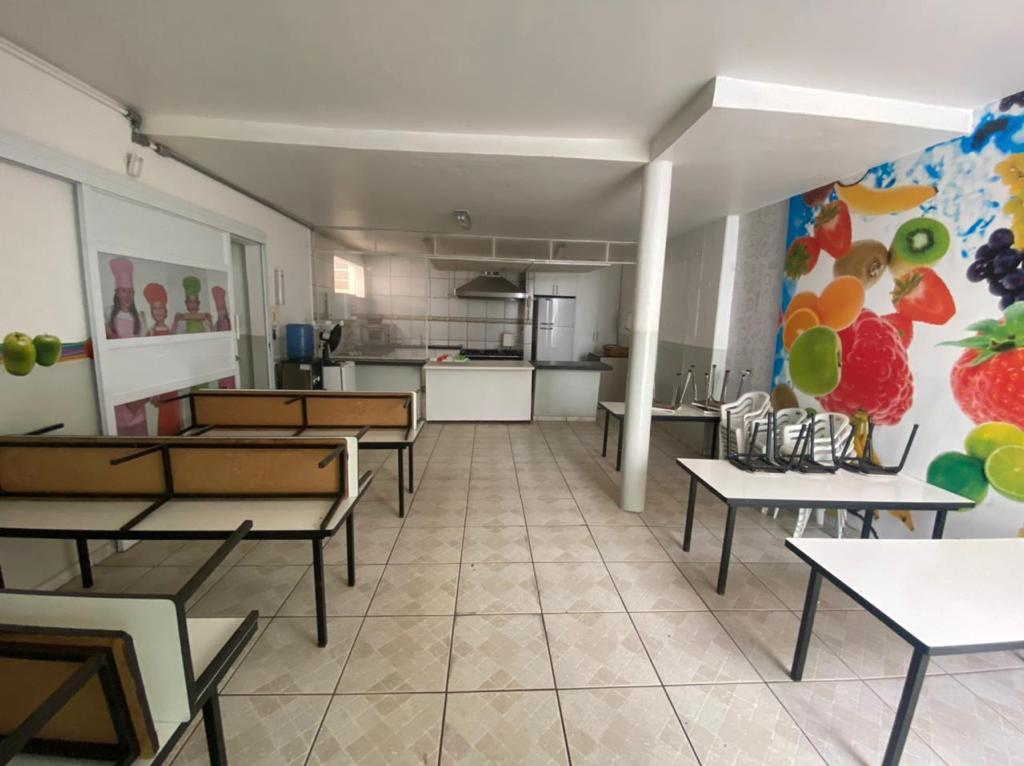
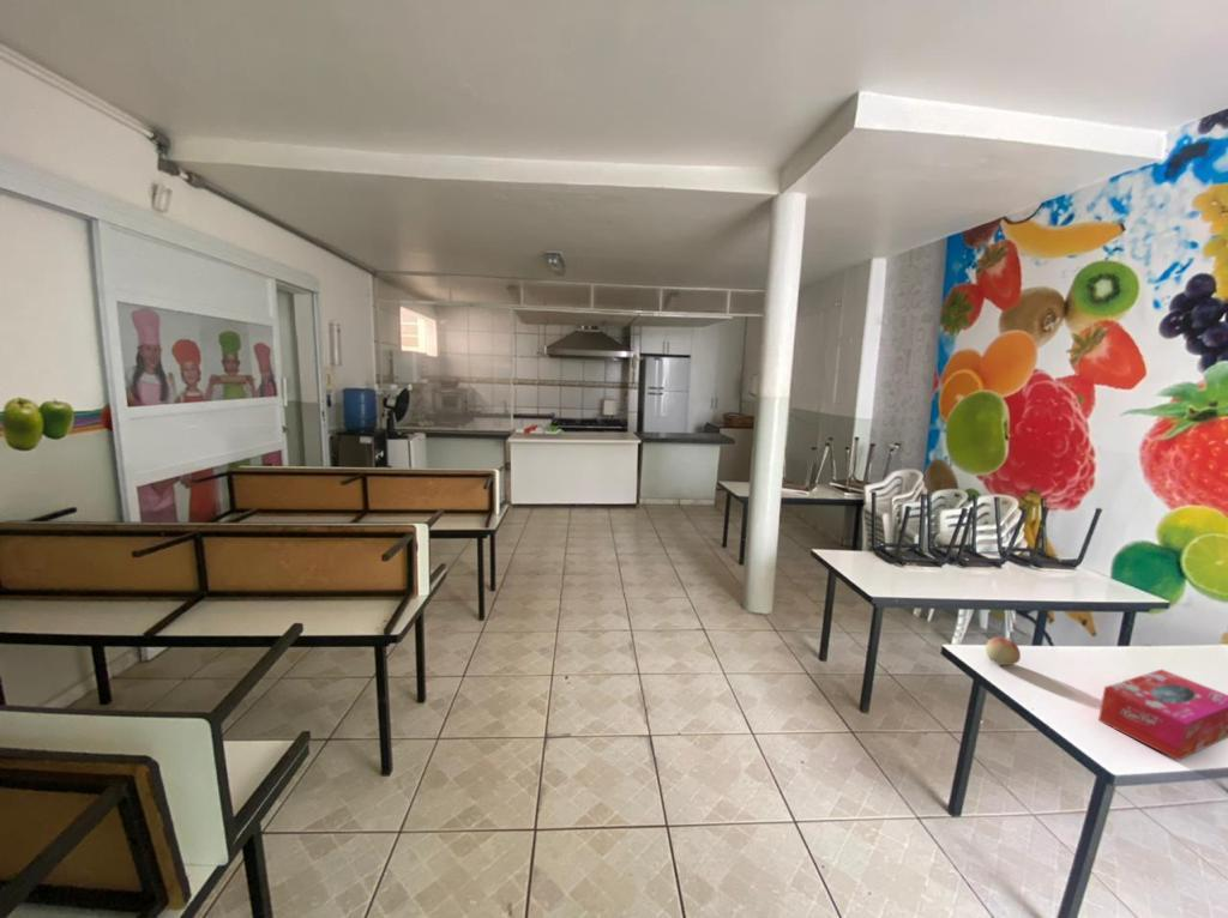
+ tissue box [1097,668,1228,761]
+ fruit [985,636,1022,666]
